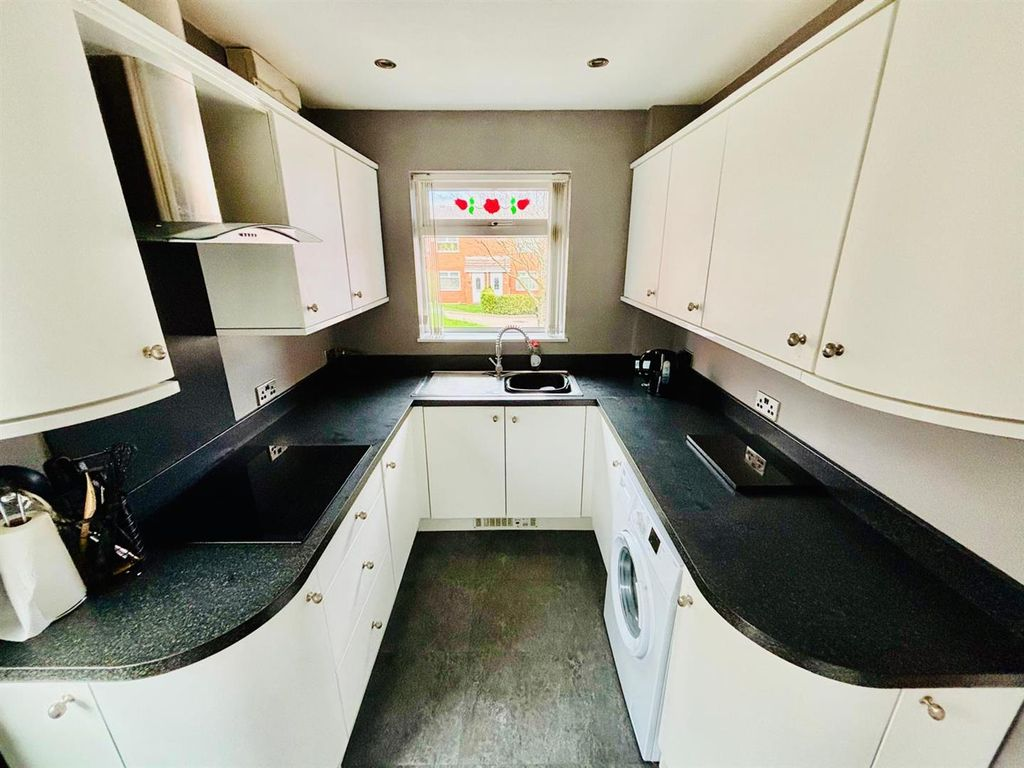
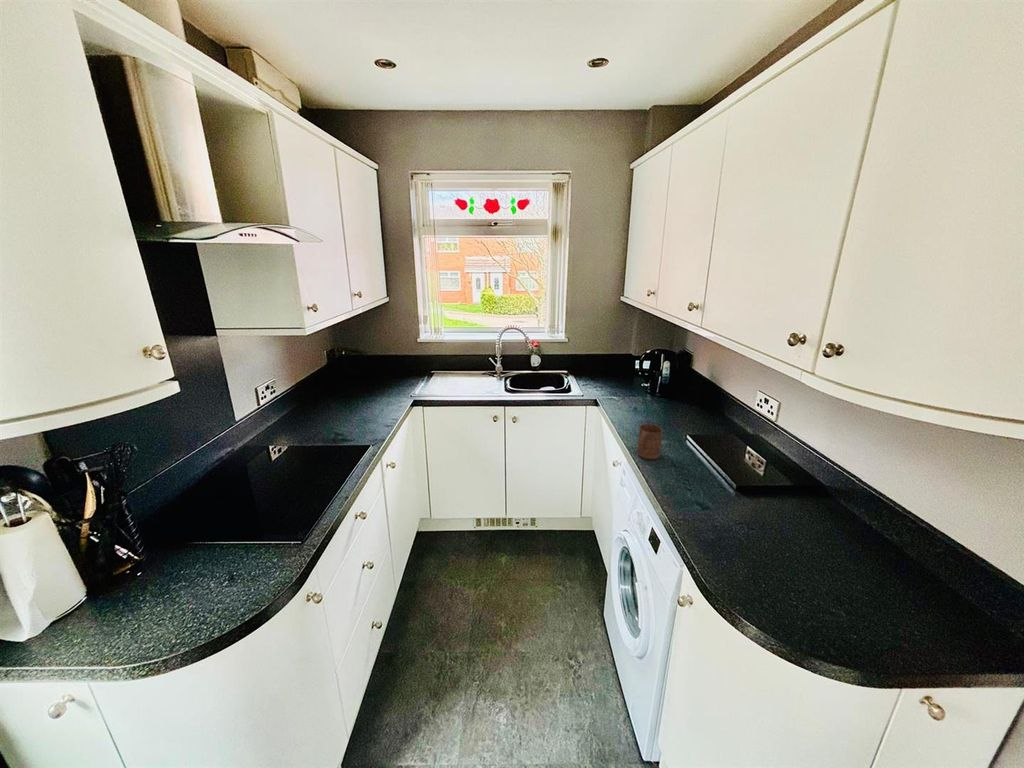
+ cup [636,423,664,460]
